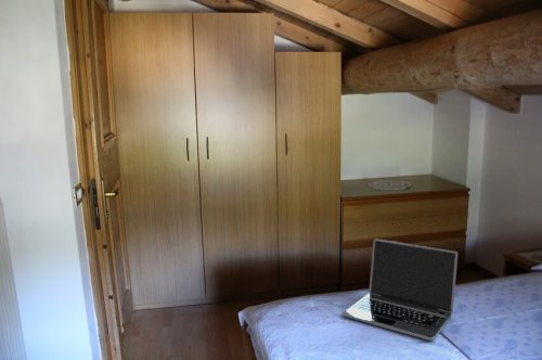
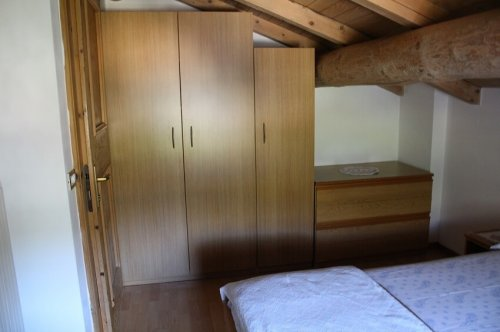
- laptop [343,237,459,342]
